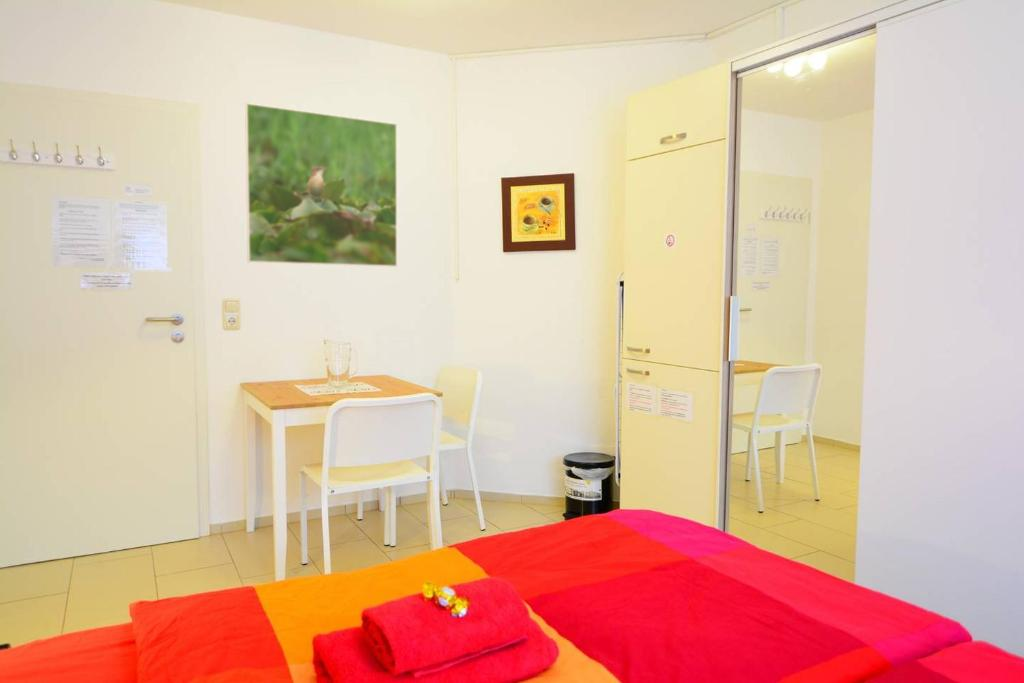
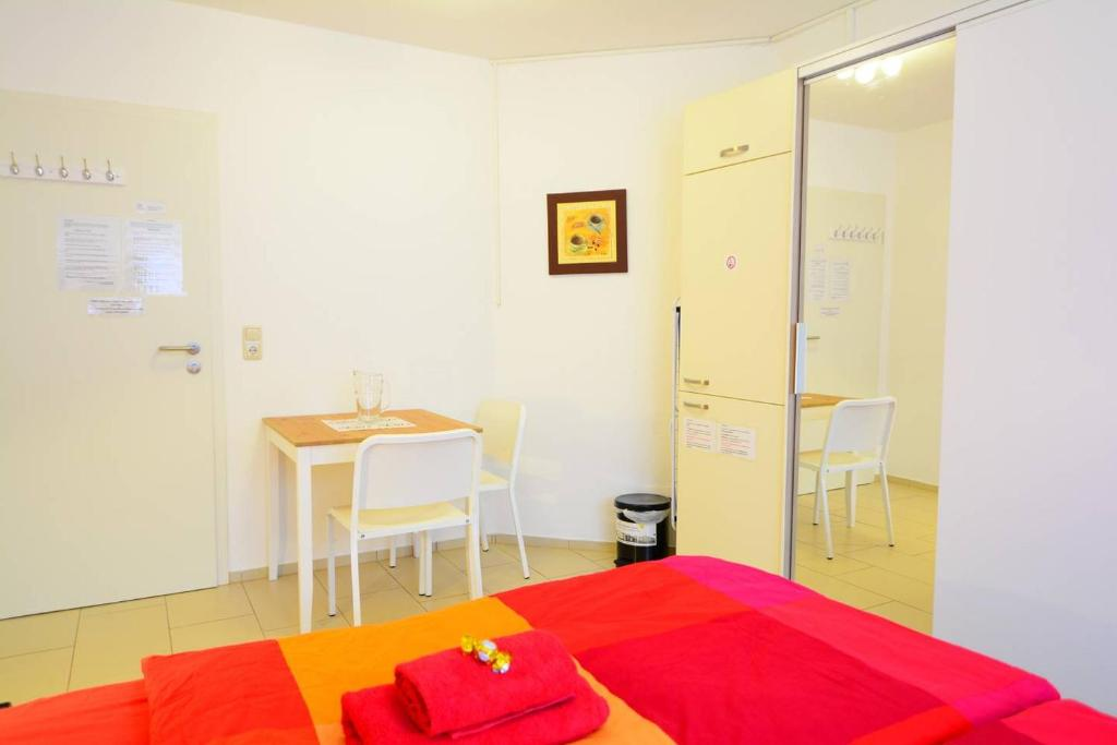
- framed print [244,102,398,268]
